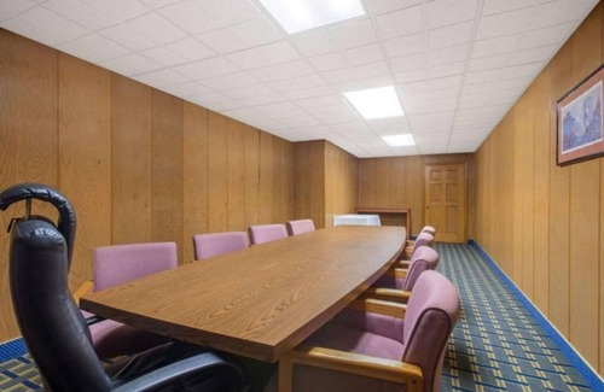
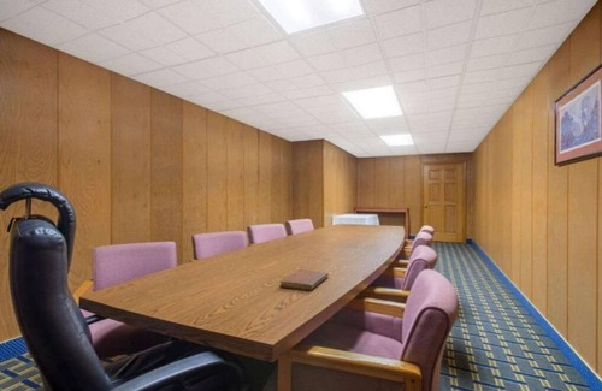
+ notebook [278,268,330,291]
